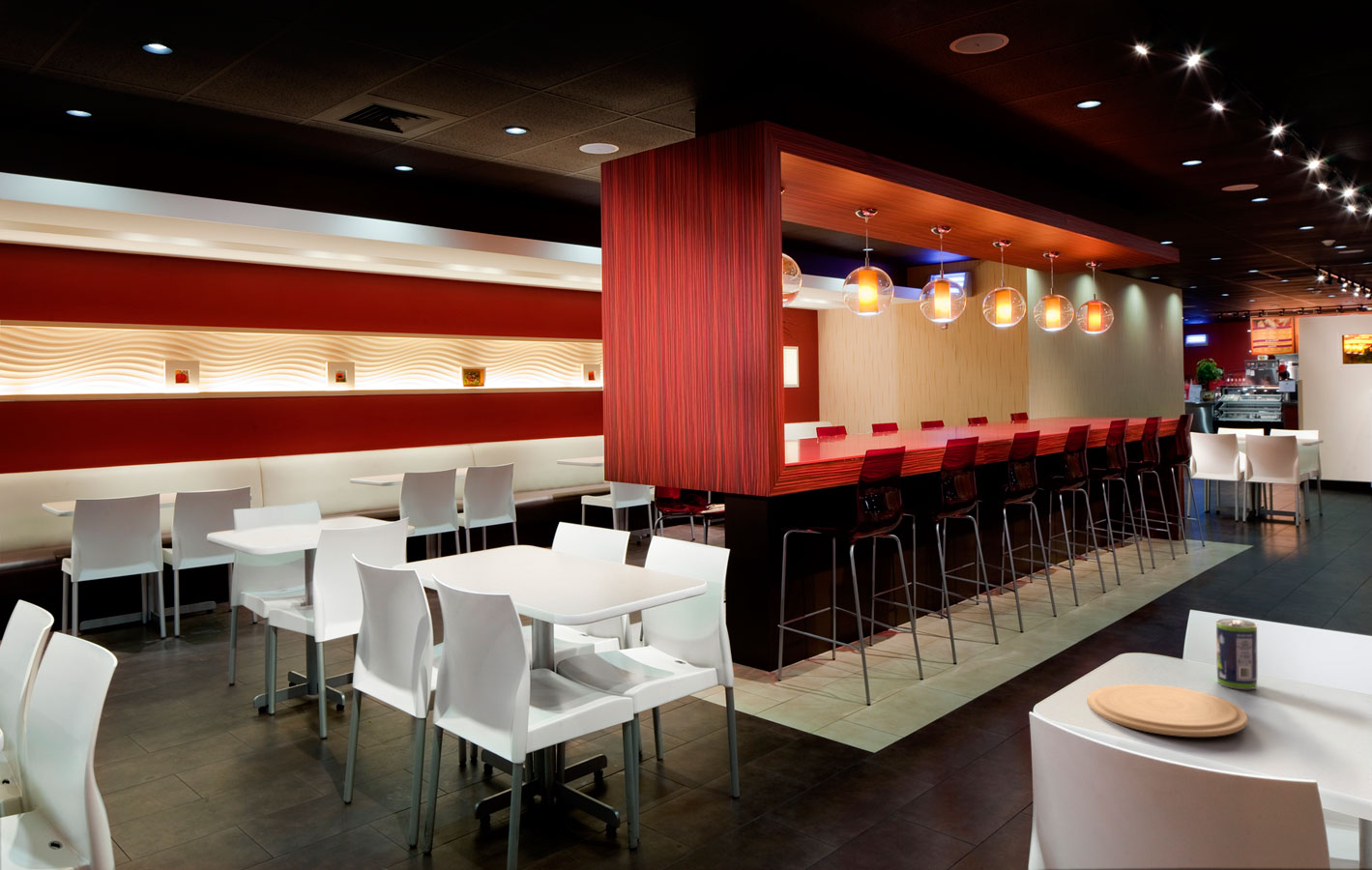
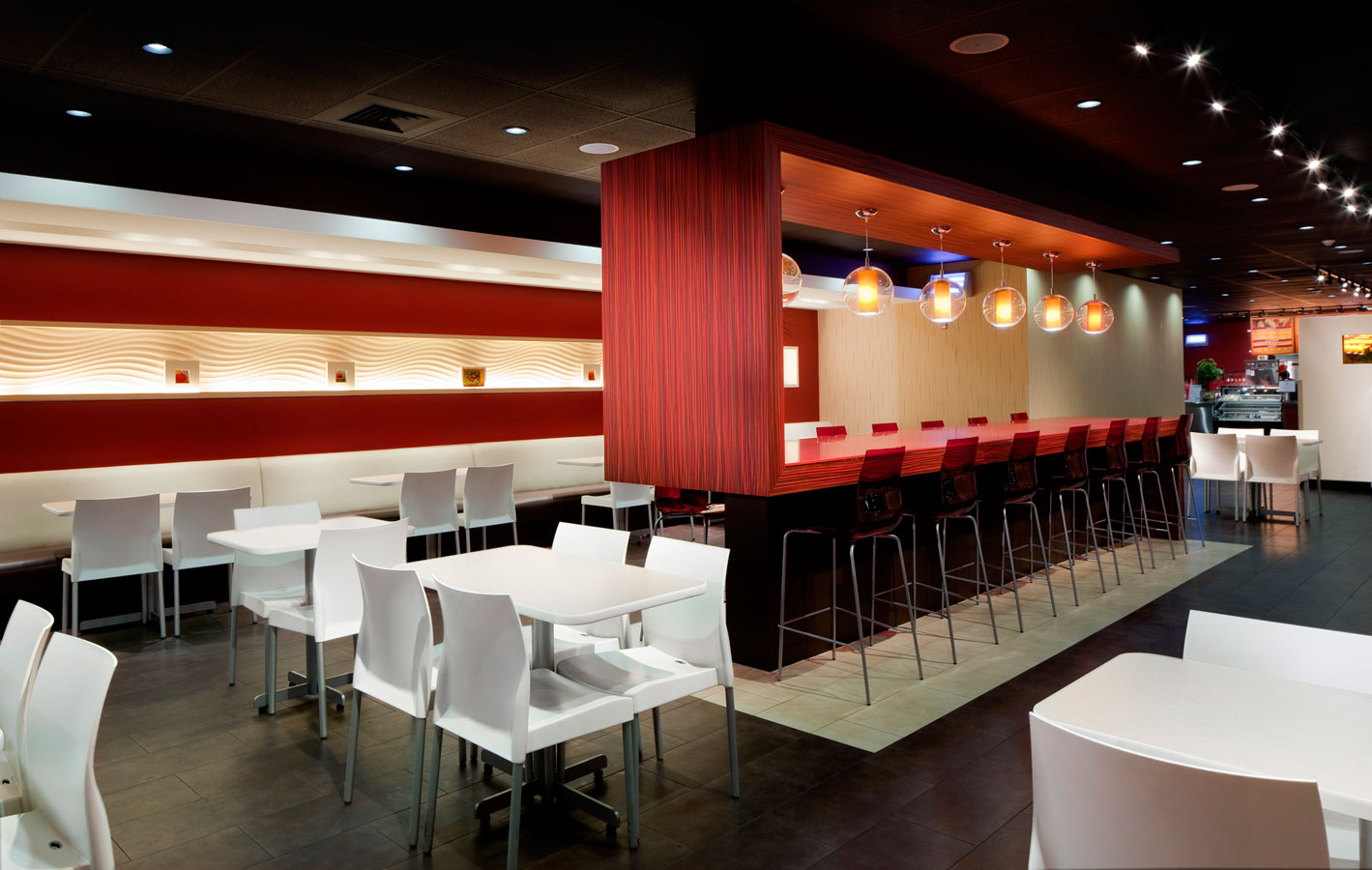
- beverage can [1215,618,1258,690]
- plate [1087,683,1249,738]
